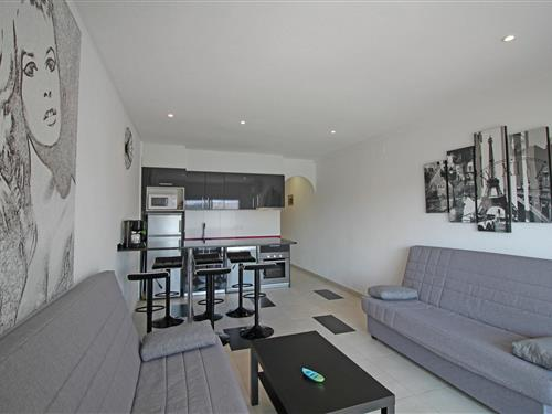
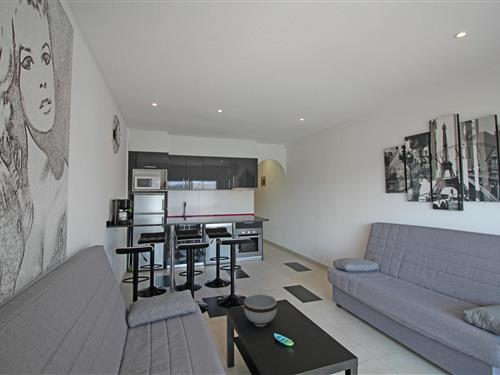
+ bowl [243,294,278,327]
